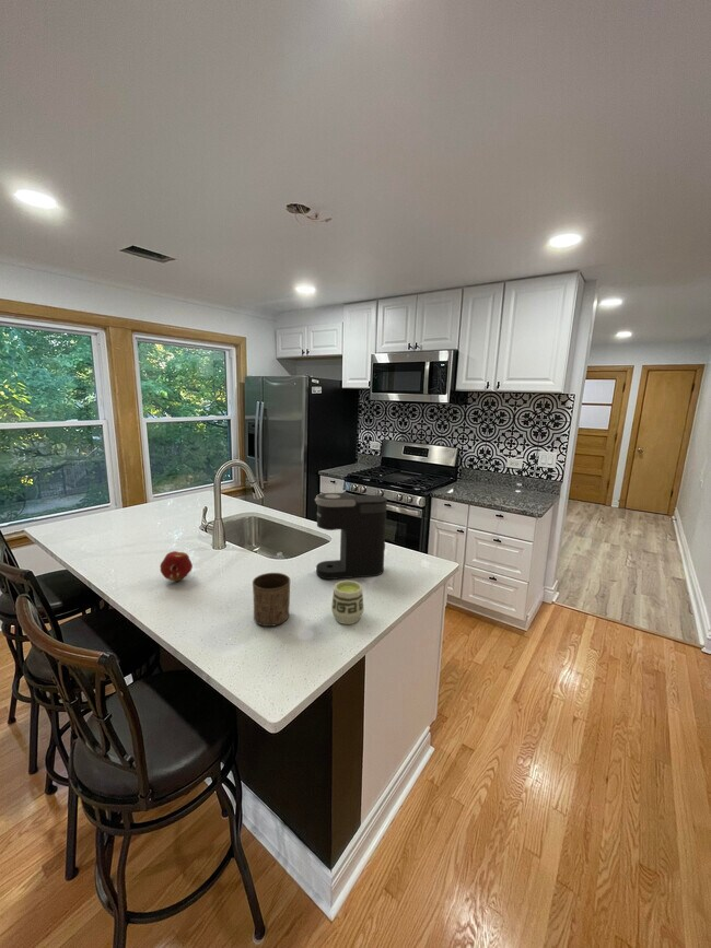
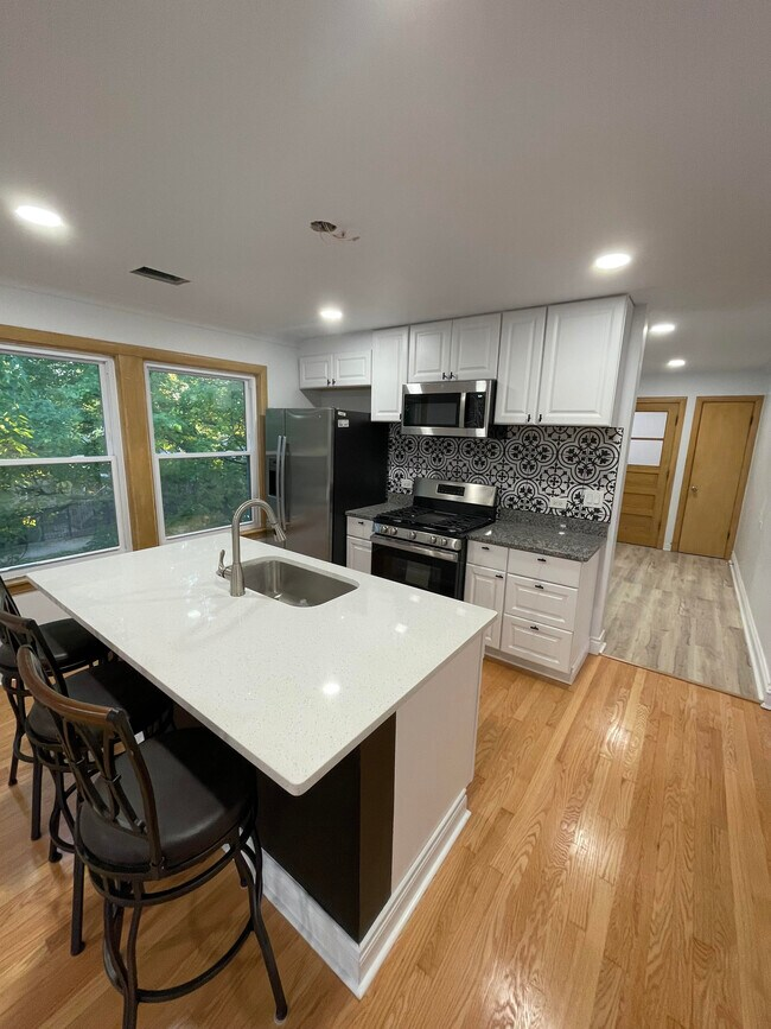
- coffee maker [314,492,388,581]
- fruit [159,550,194,582]
- cup [330,580,365,625]
- cup [252,572,291,628]
